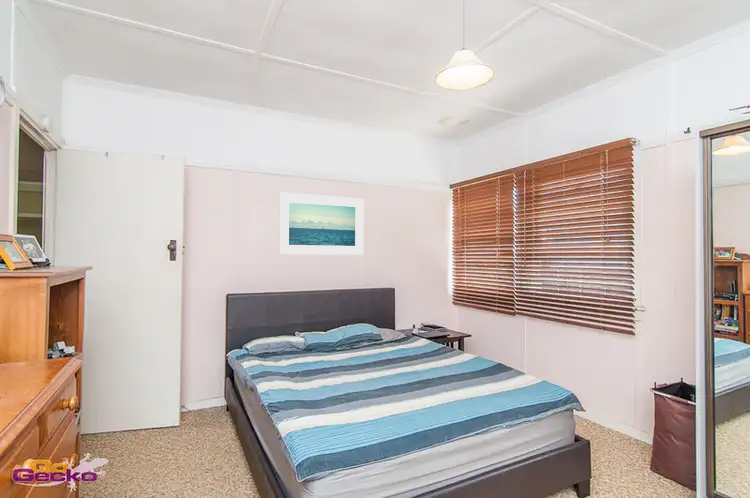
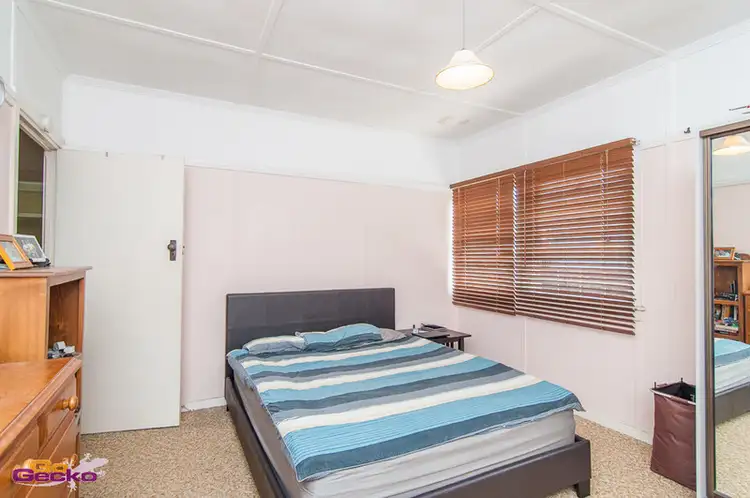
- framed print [278,192,364,256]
